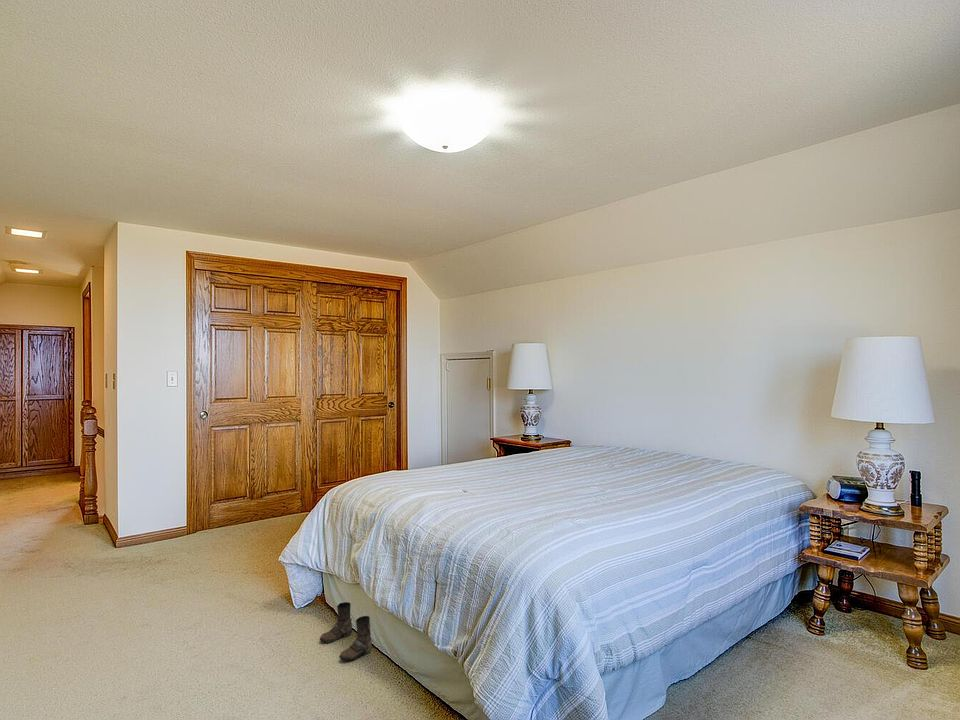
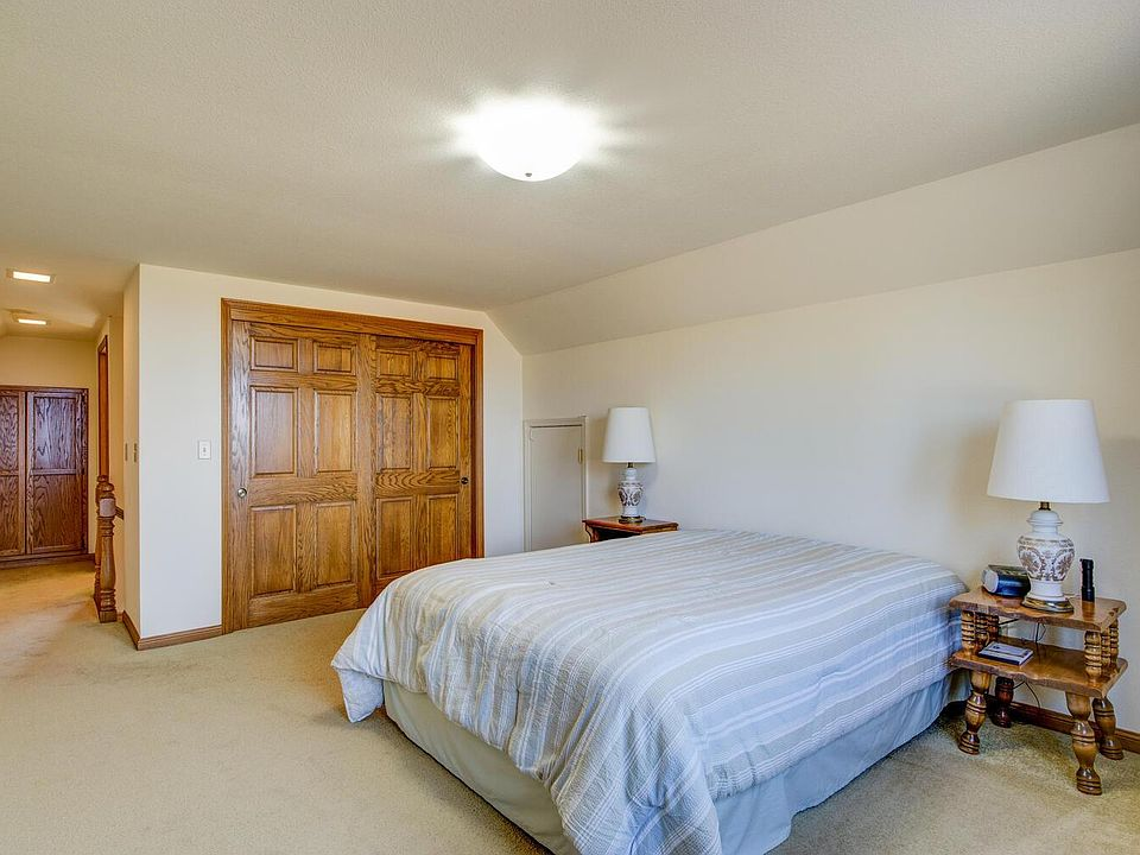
- boots [319,601,373,661]
